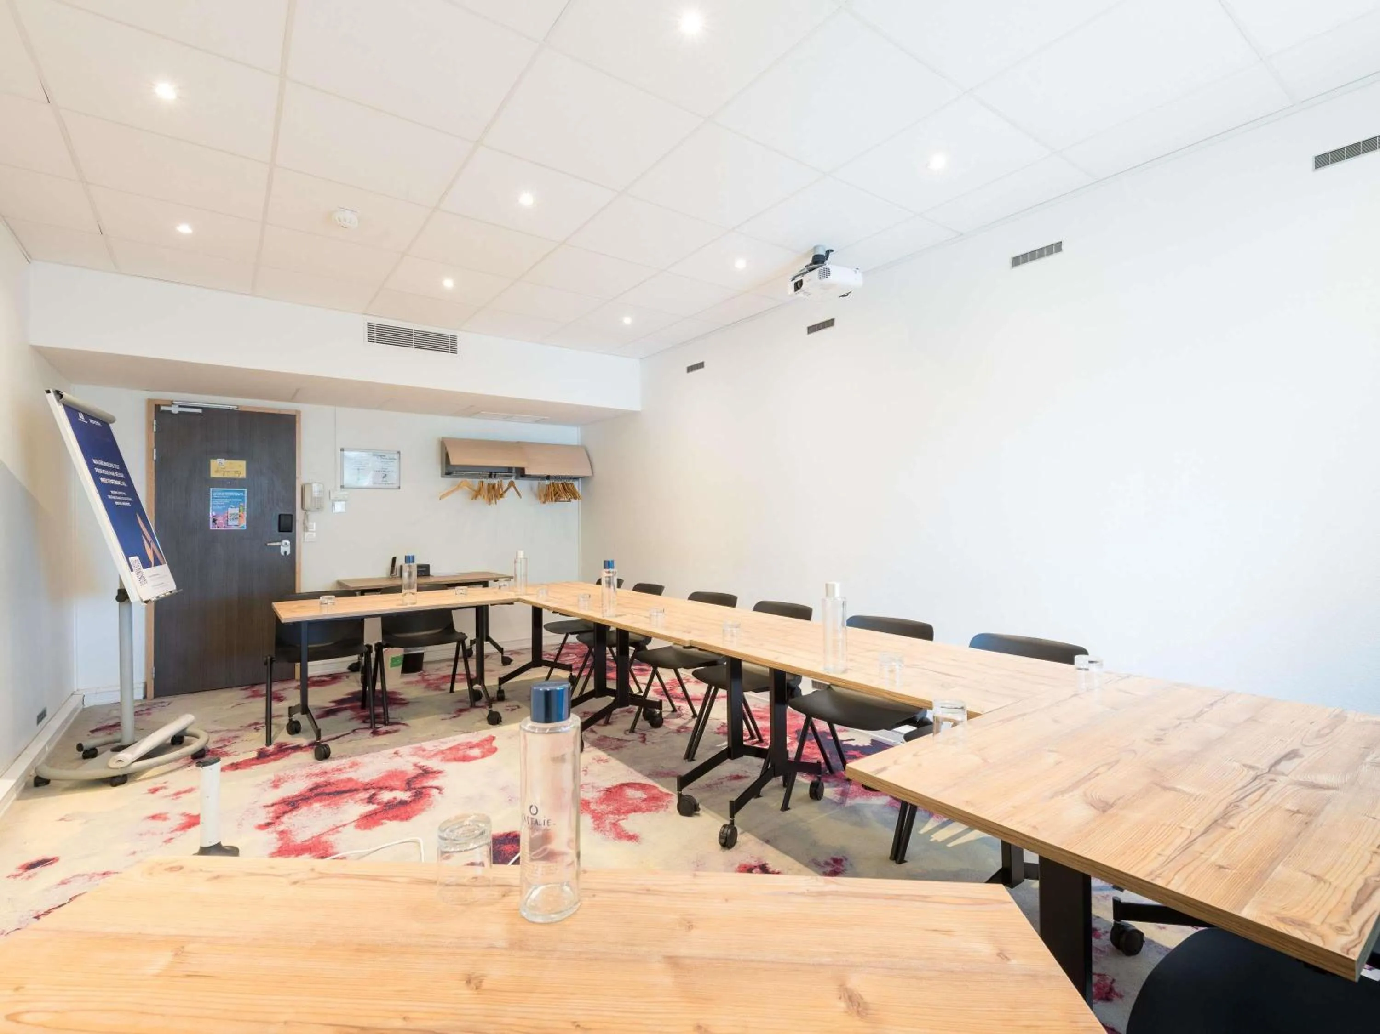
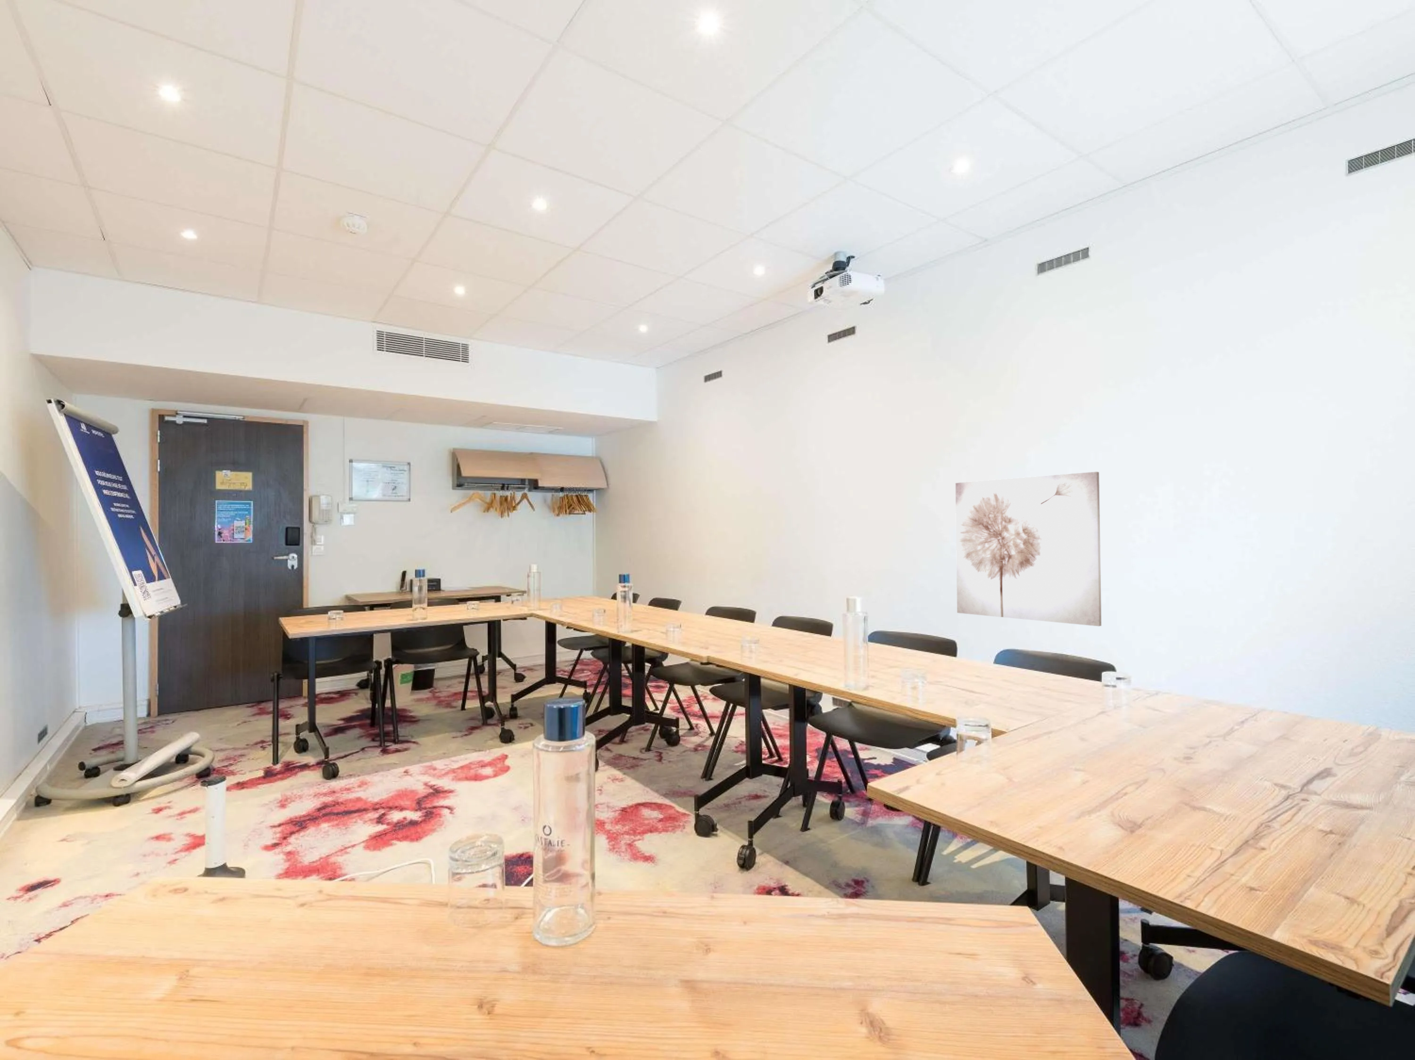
+ wall art [955,471,1102,627]
